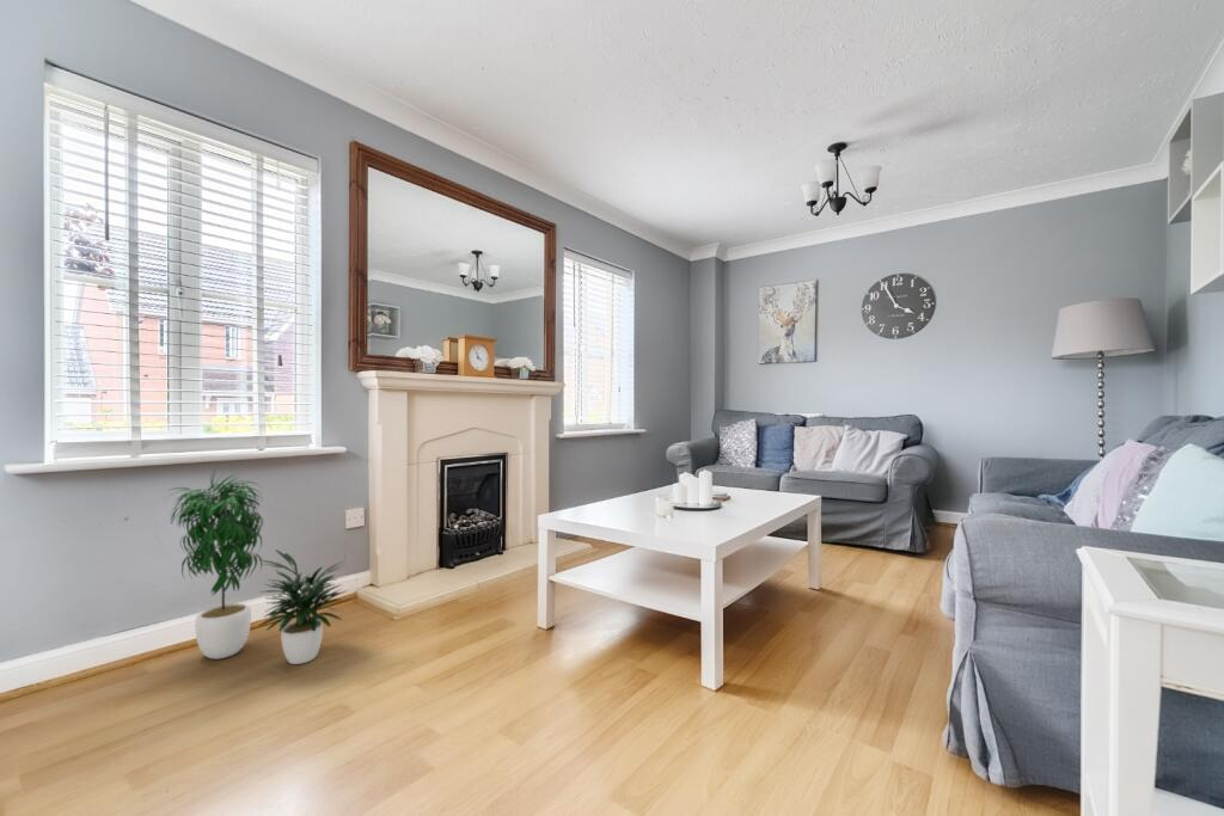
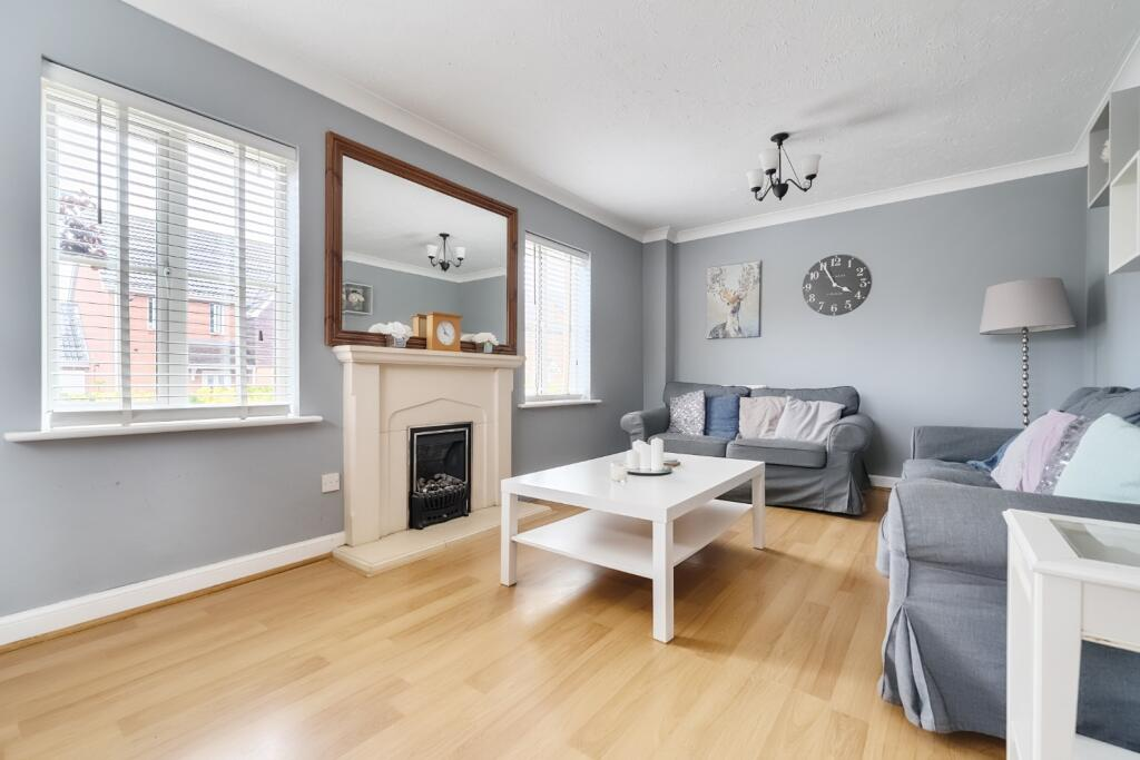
- potted plant [165,467,349,665]
